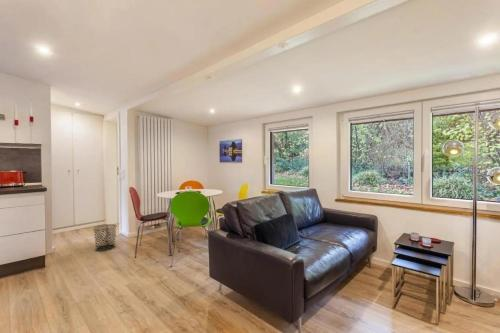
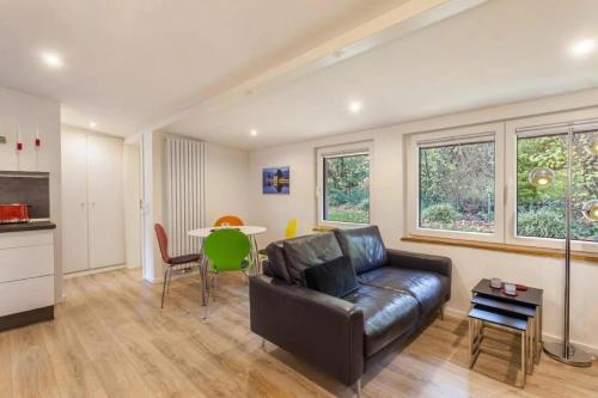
- waste bin [92,223,118,252]
